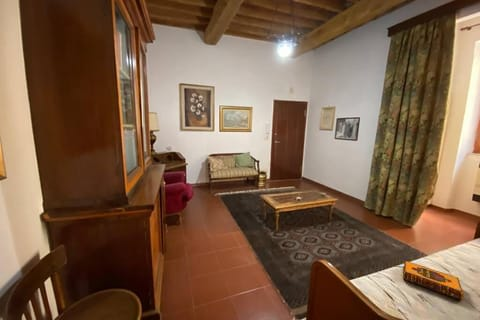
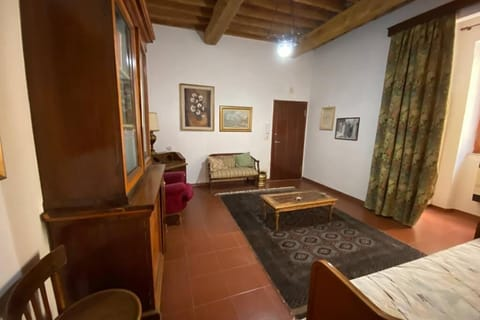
- hardback book [402,259,464,302]
